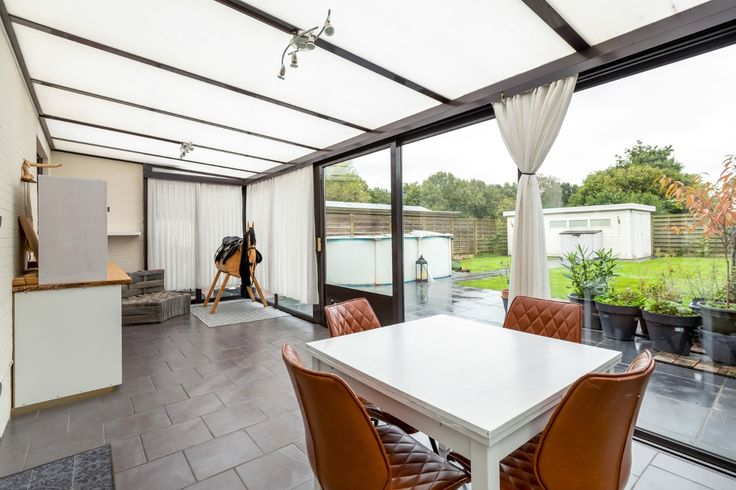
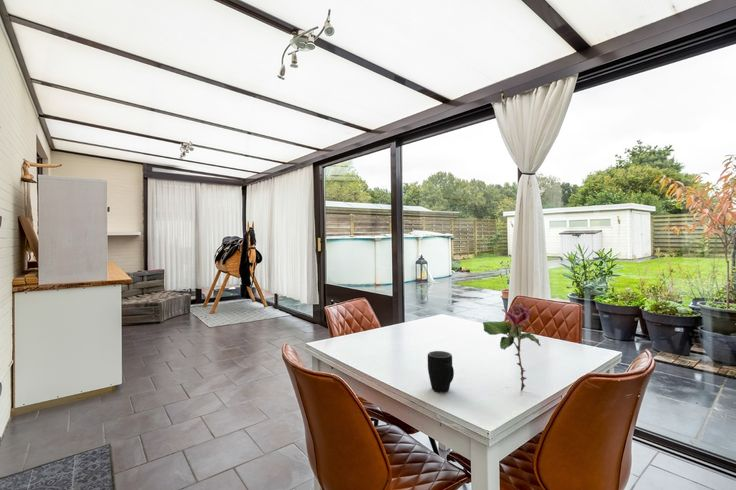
+ flower [482,303,542,391]
+ mug [427,350,455,393]
